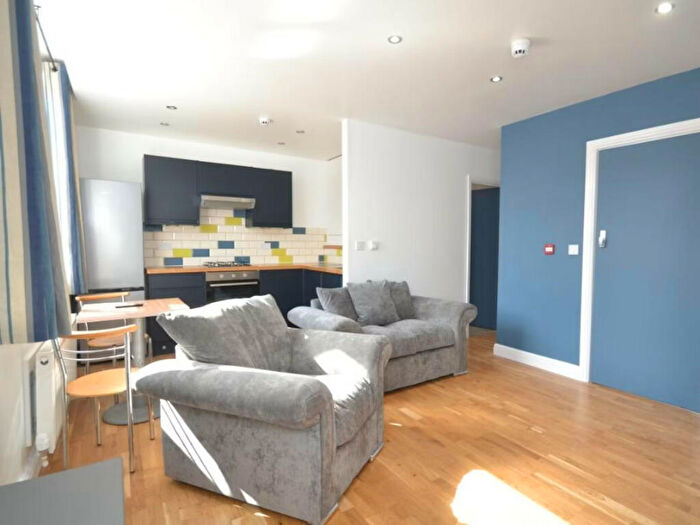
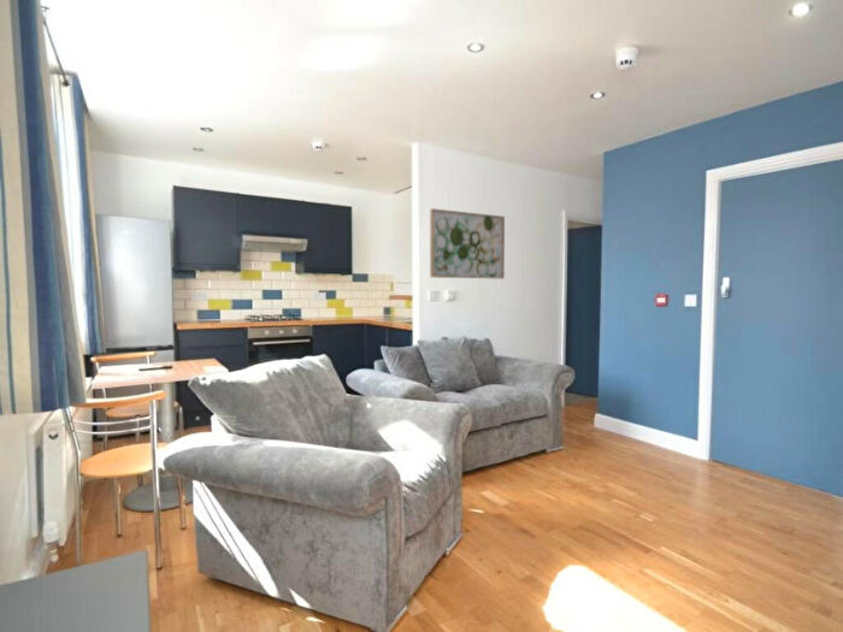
+ wall art [429,207,506,280]
